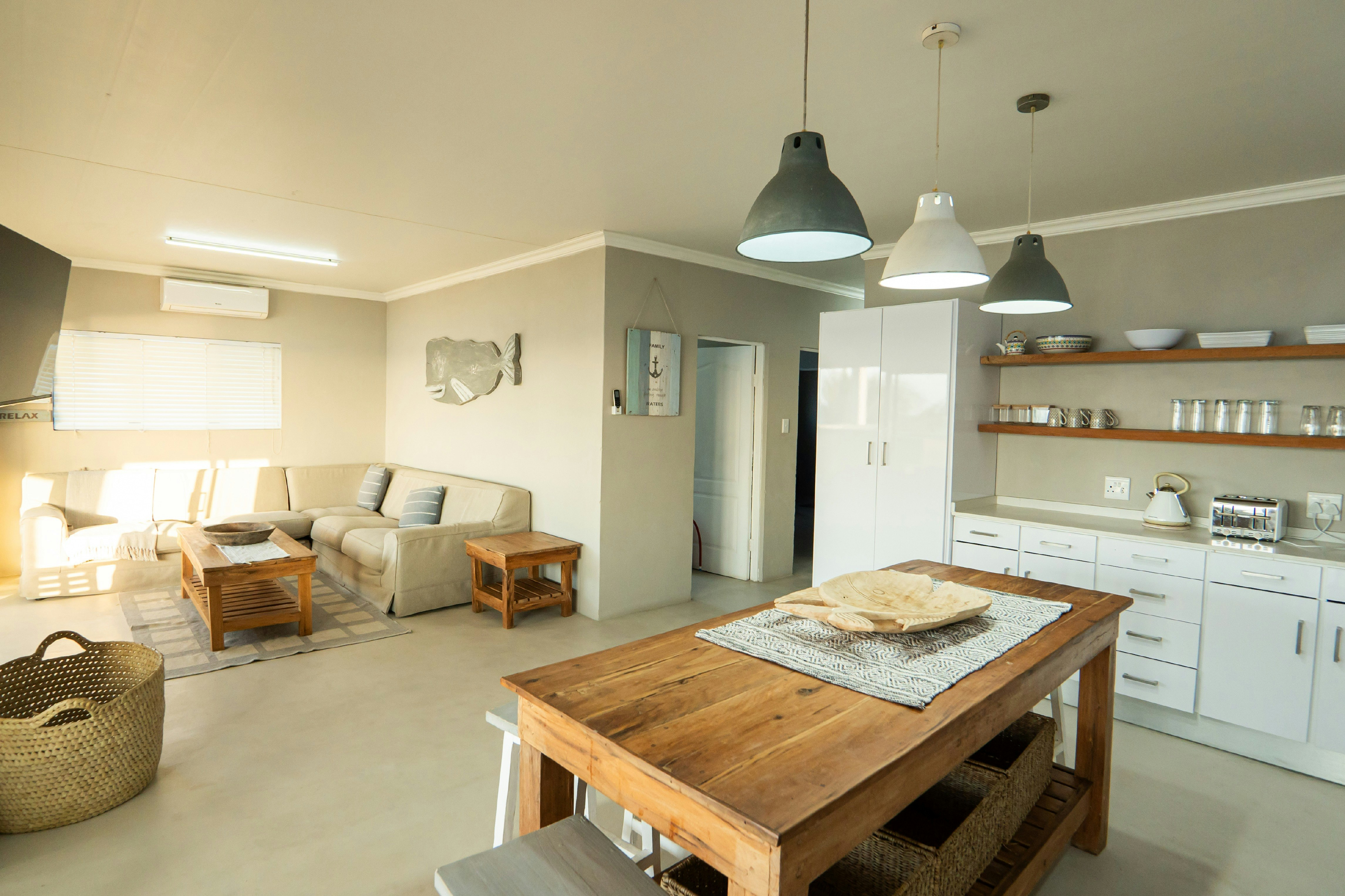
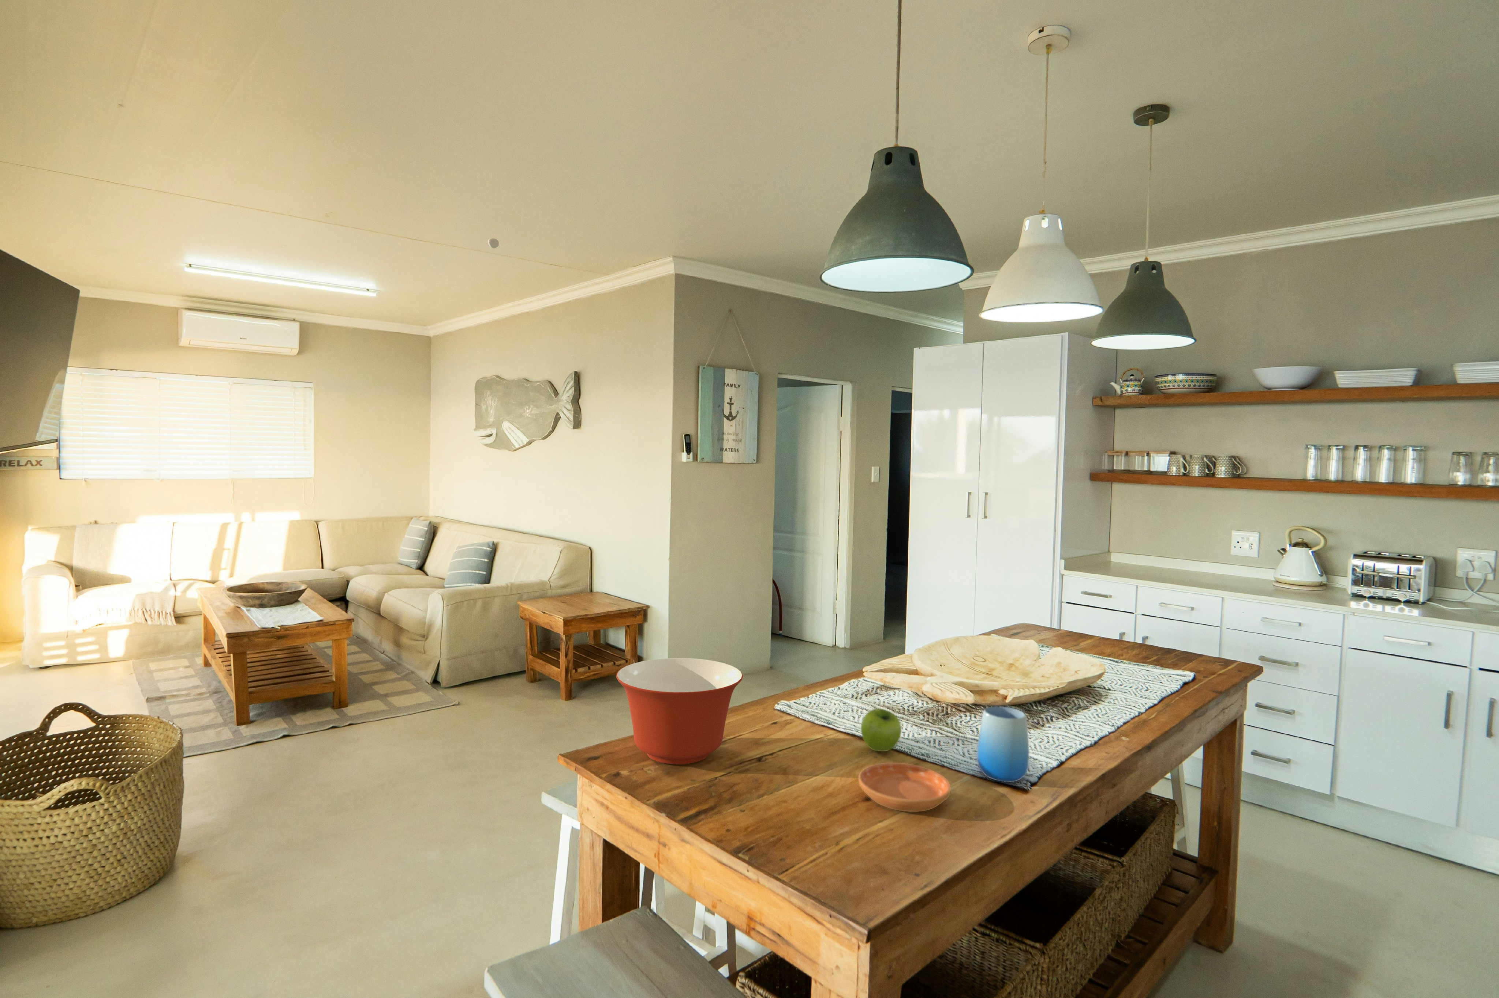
+ fruit [860,708,902,752]
+ saucer [858,762,951,812]
+ smoke detector [487,238,499,248]
+ cup [976,706,1030,783]
+ mixing bowl [616,657,743,765]
